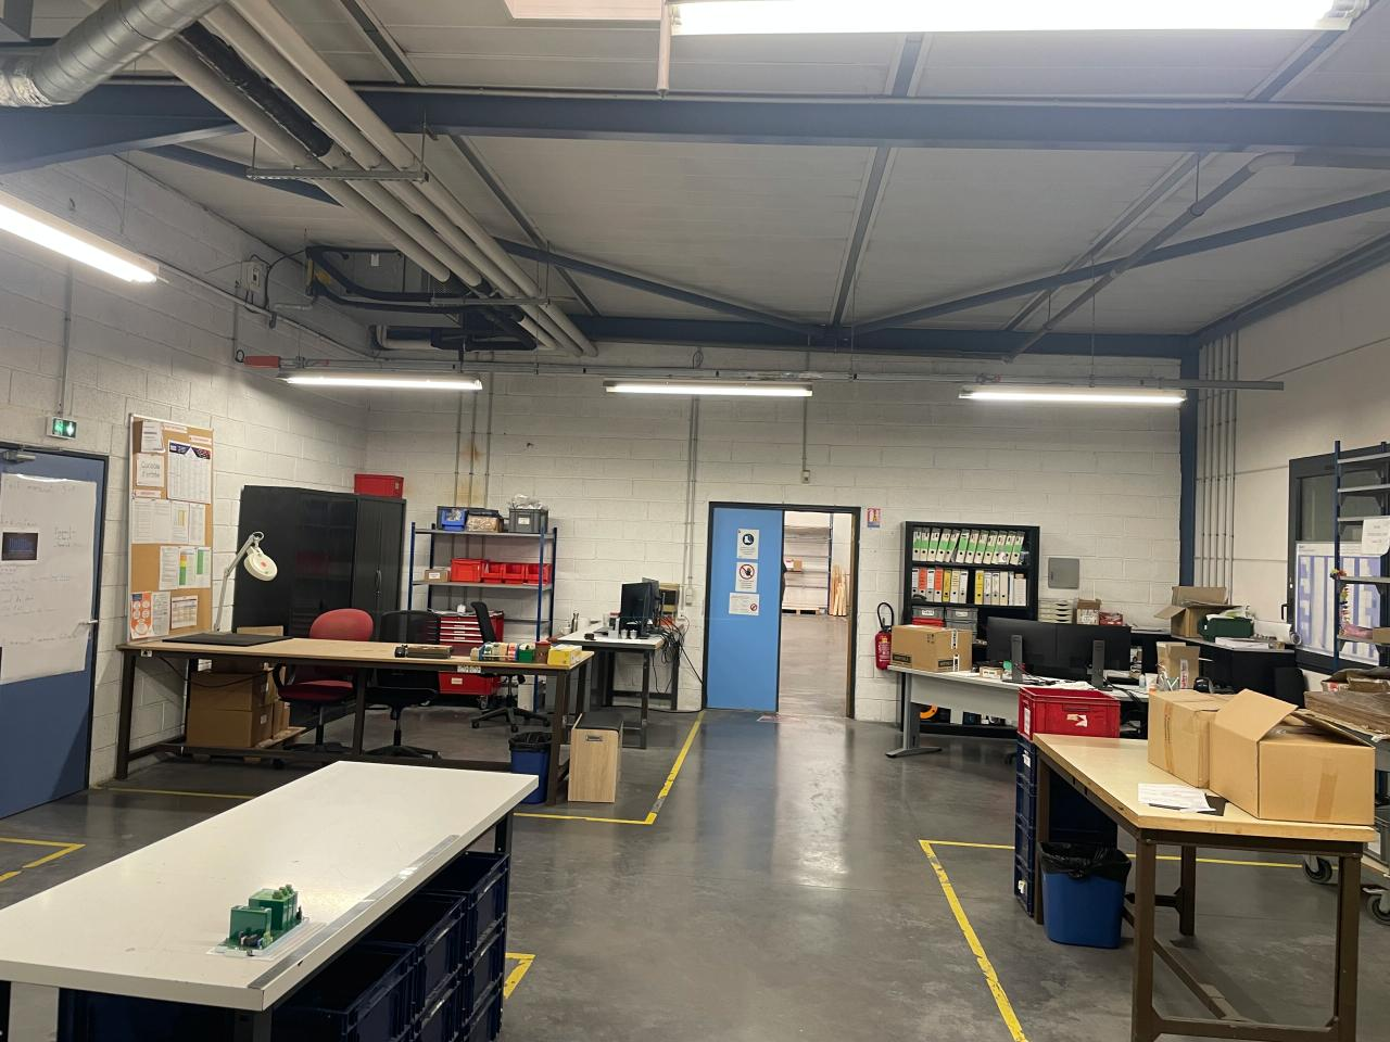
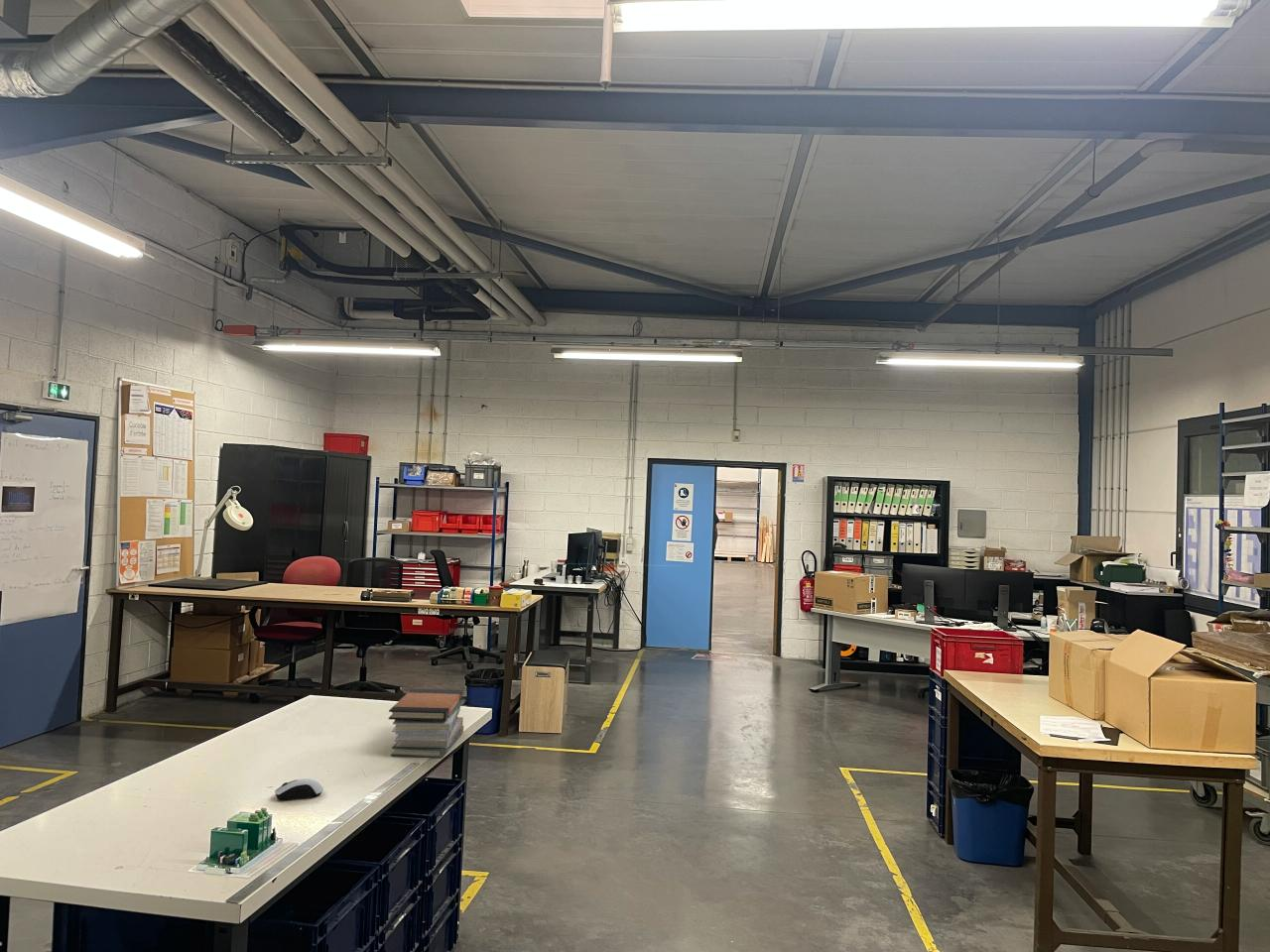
+ book stack [388,688,466,759]
+ computer mouse [274,777,324,801]
